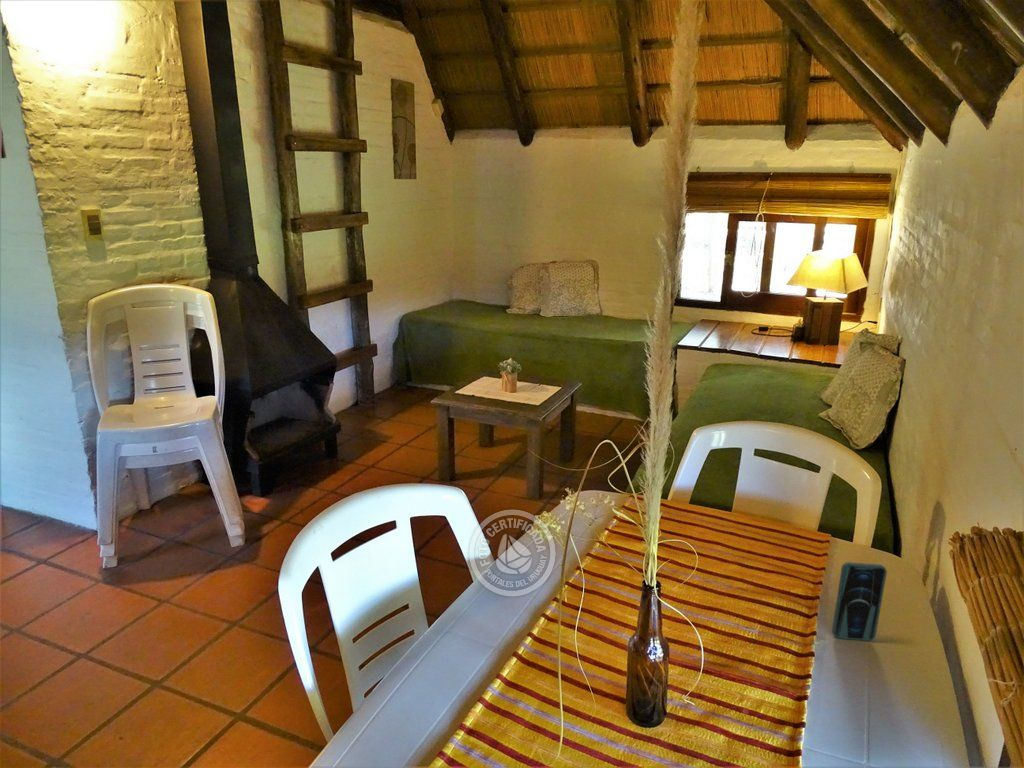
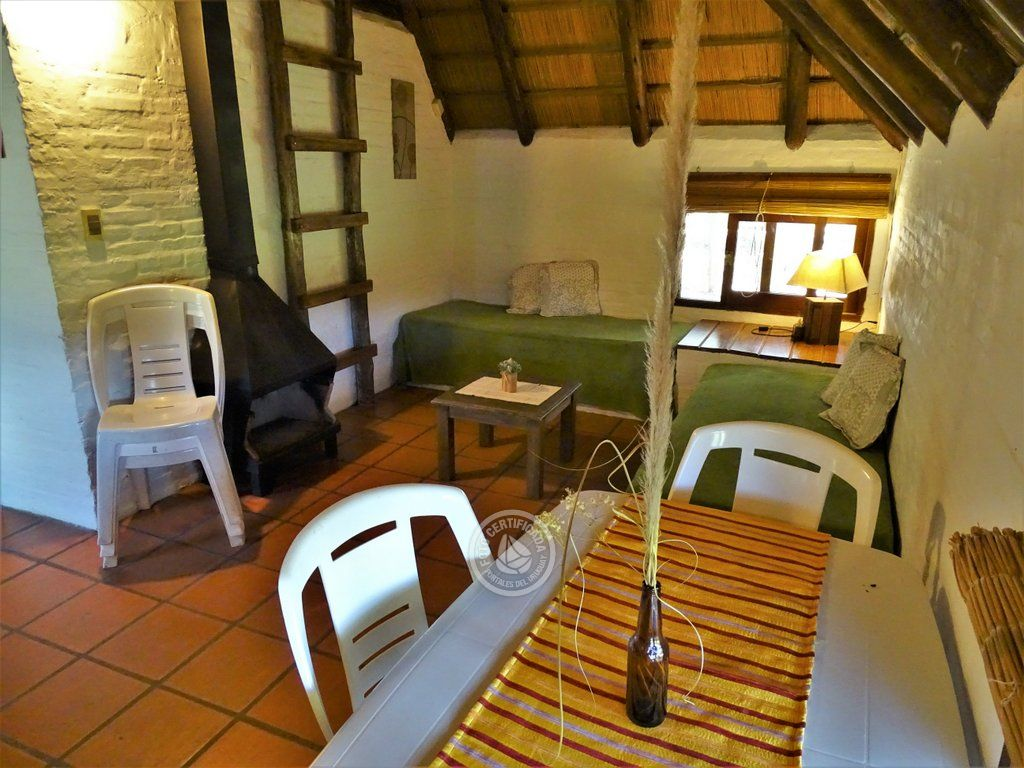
- smartphone [831,561,888,642]
